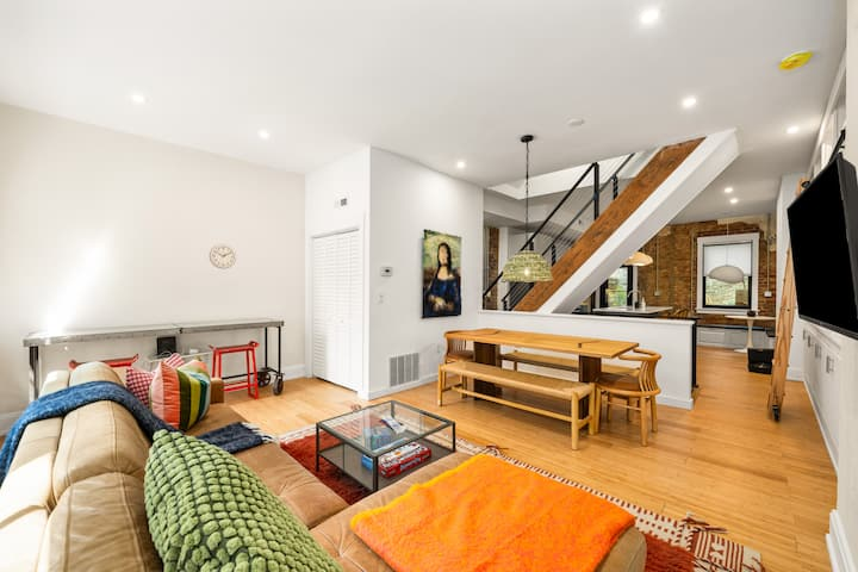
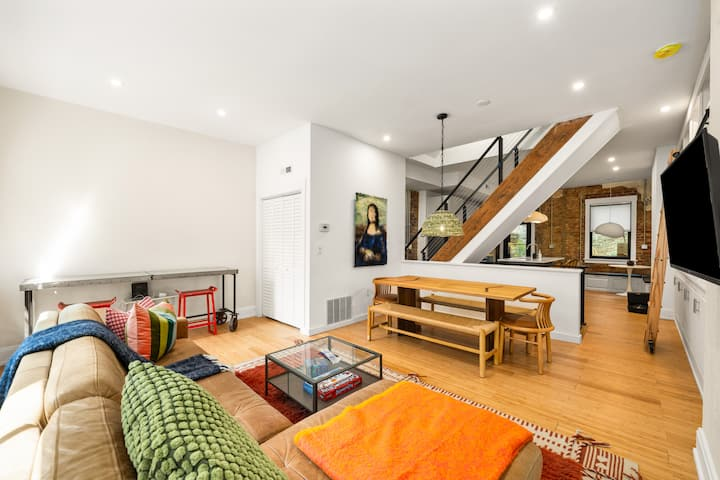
- wall clock [209,243,237,269]
